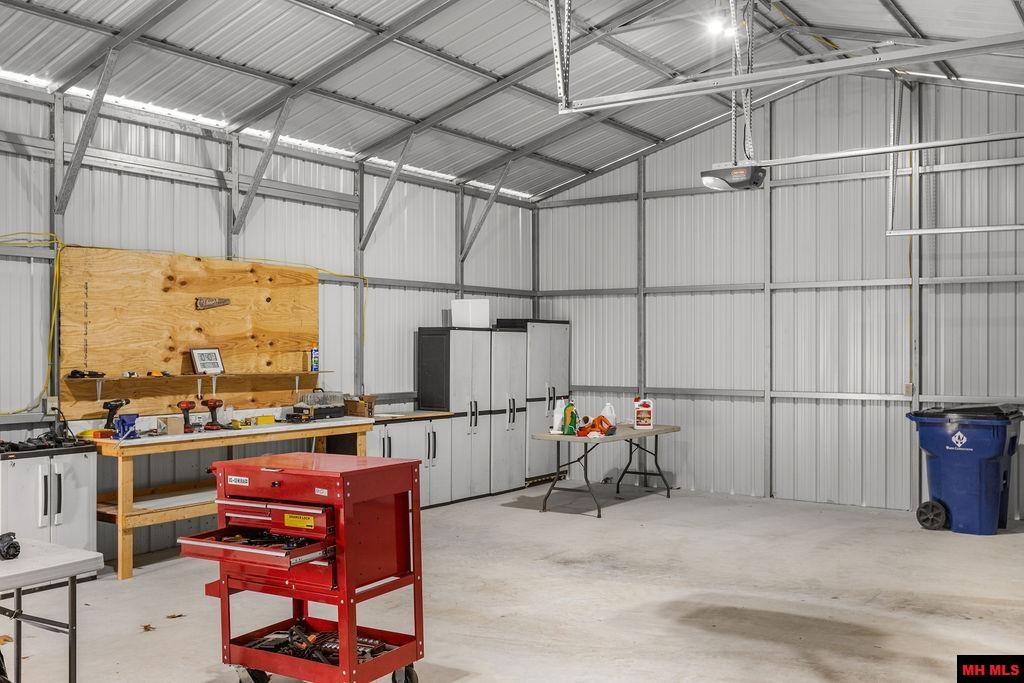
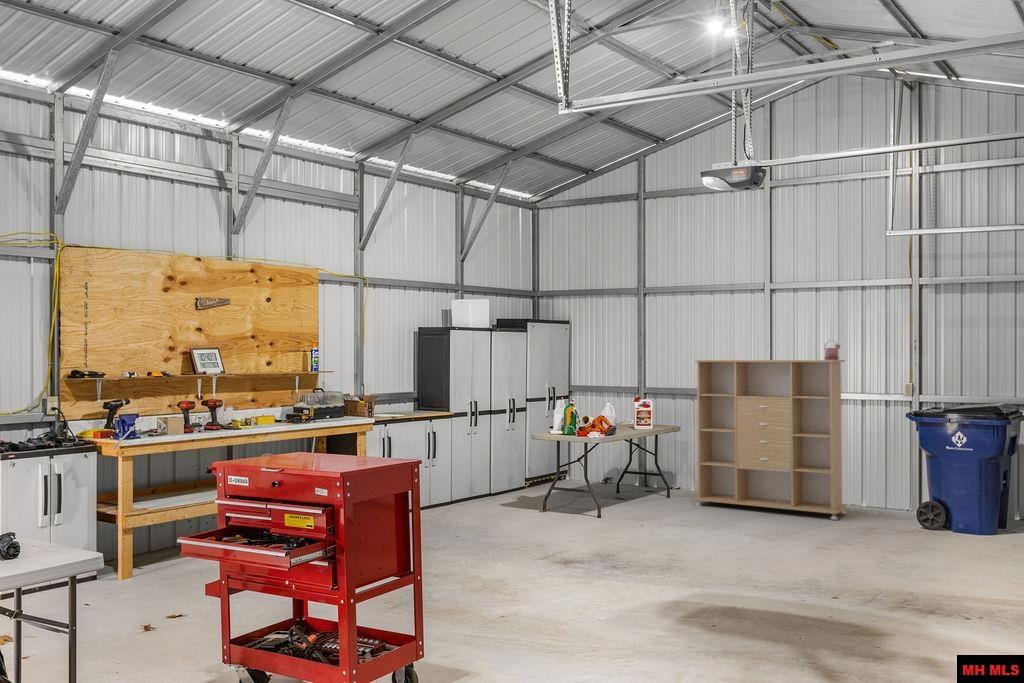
+ watering can [823,340,842,360]
+ shelving unit [694,359,847,521]
